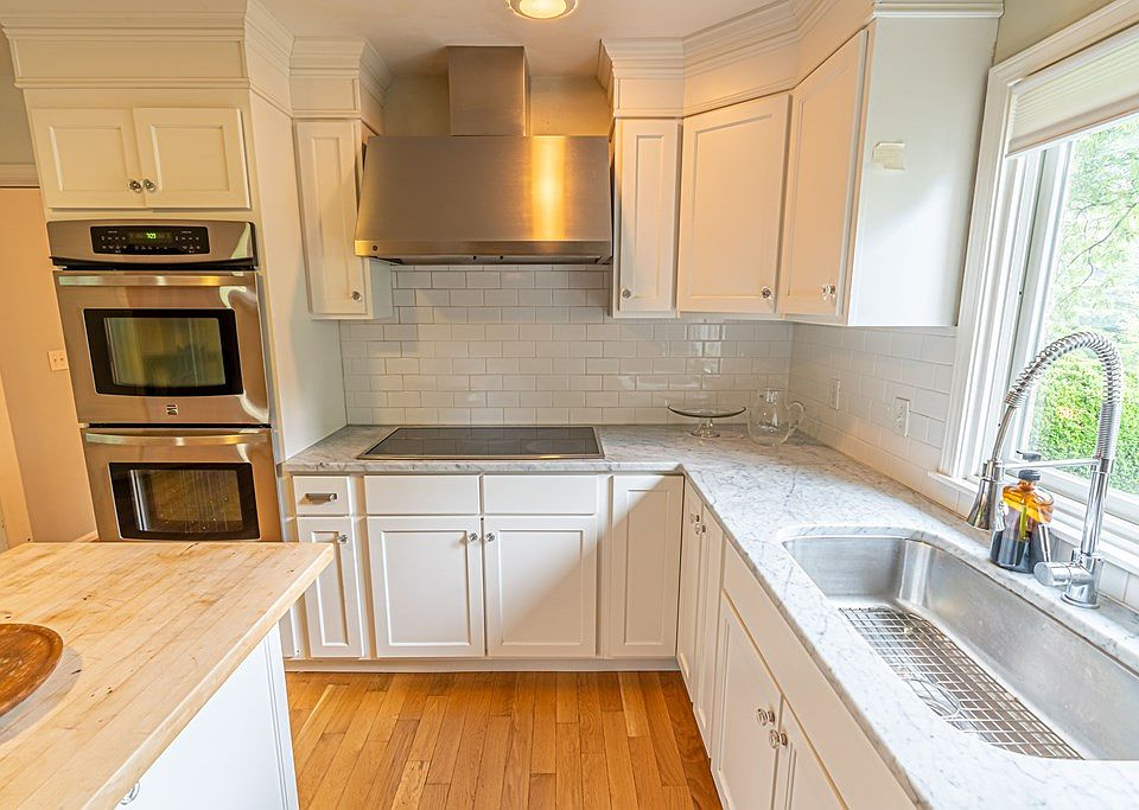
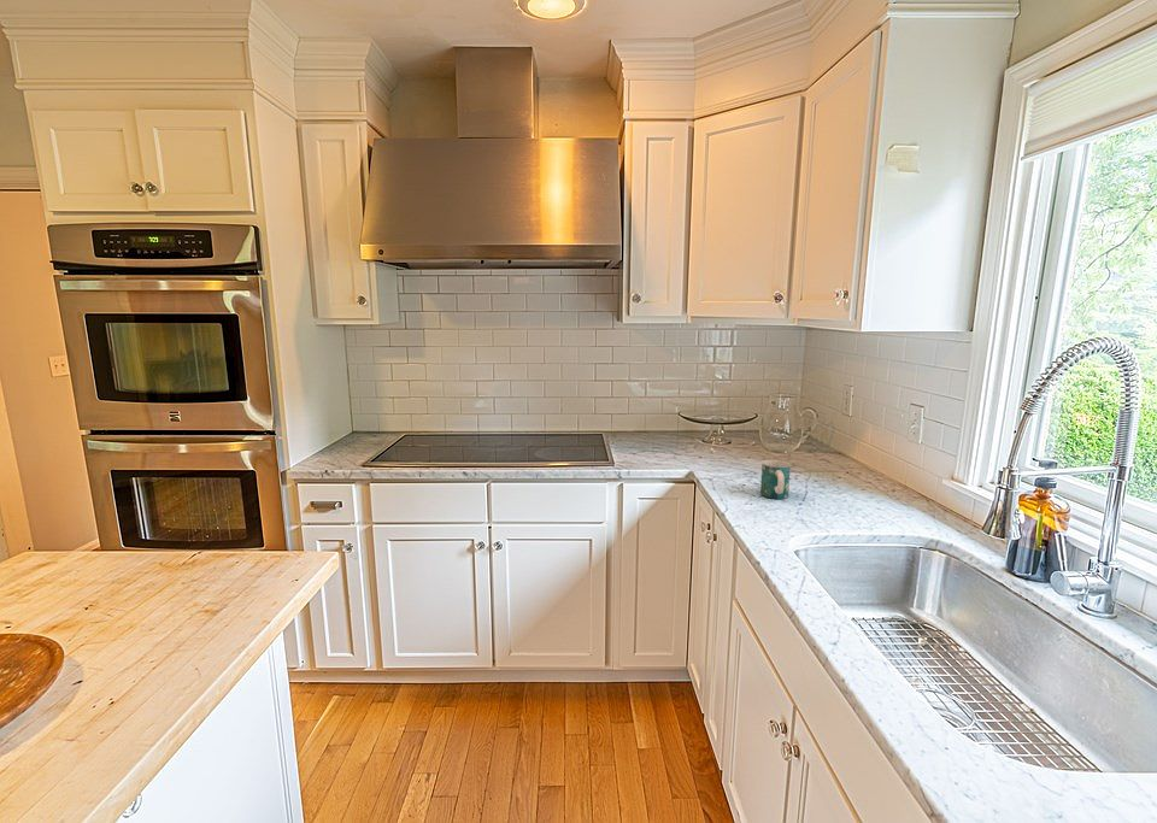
+ mug [759,459,792,500]
